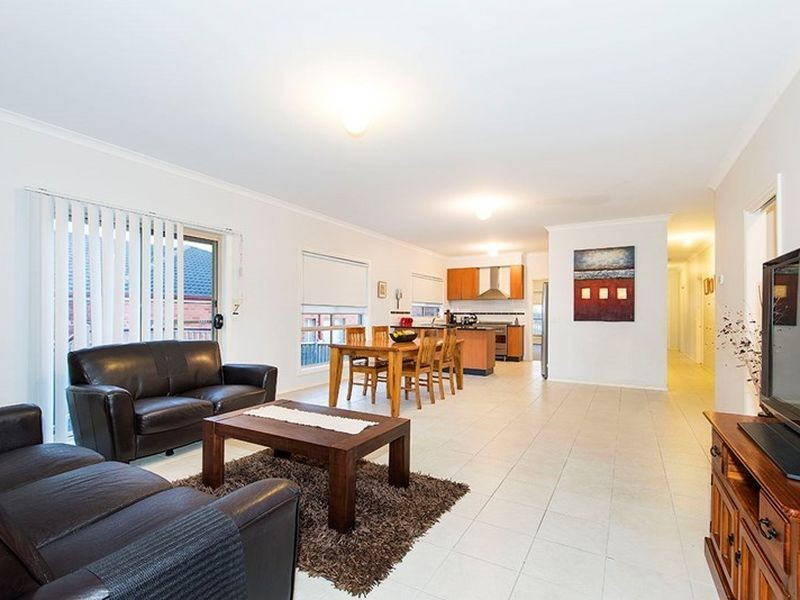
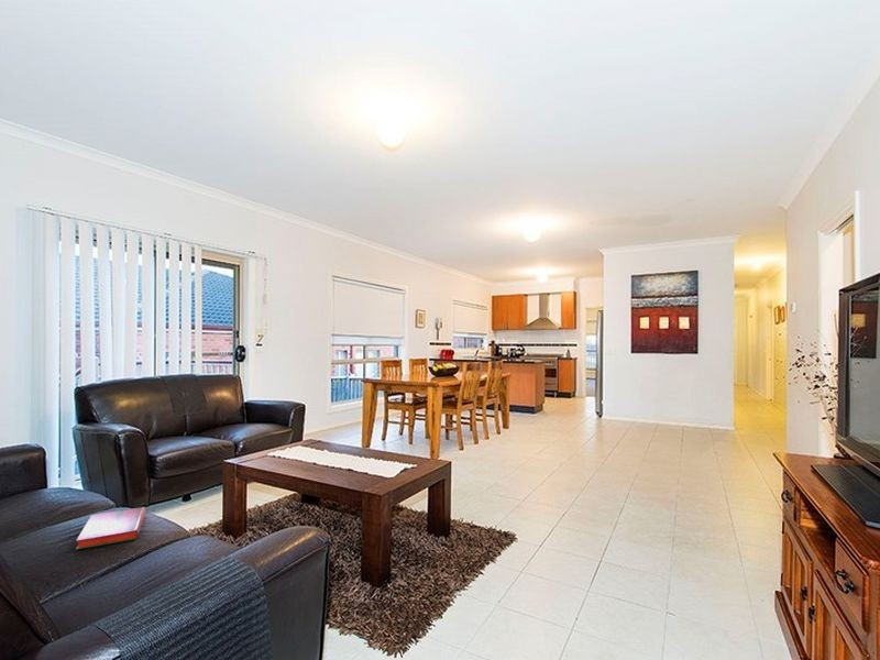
+ hardback book [75,506,146,551]
